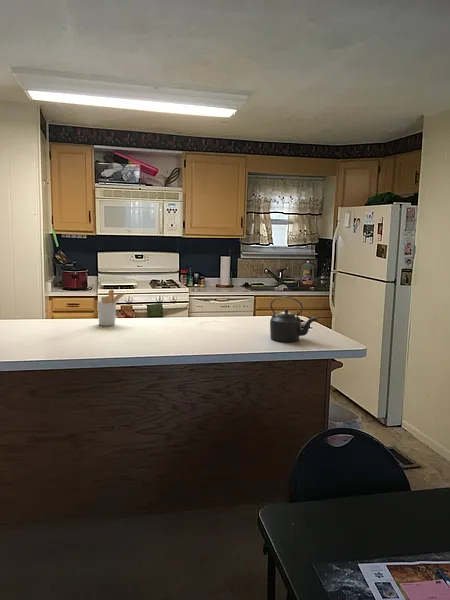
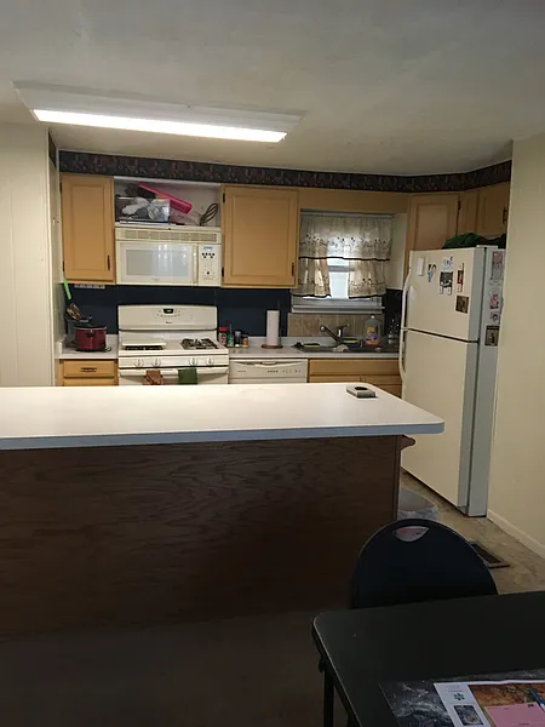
- utensil holder [97,289,127,327]
- kettle [269,296,319,343]
